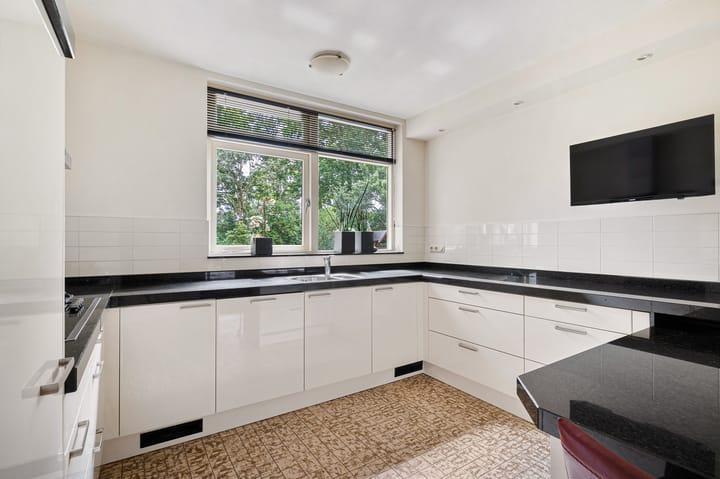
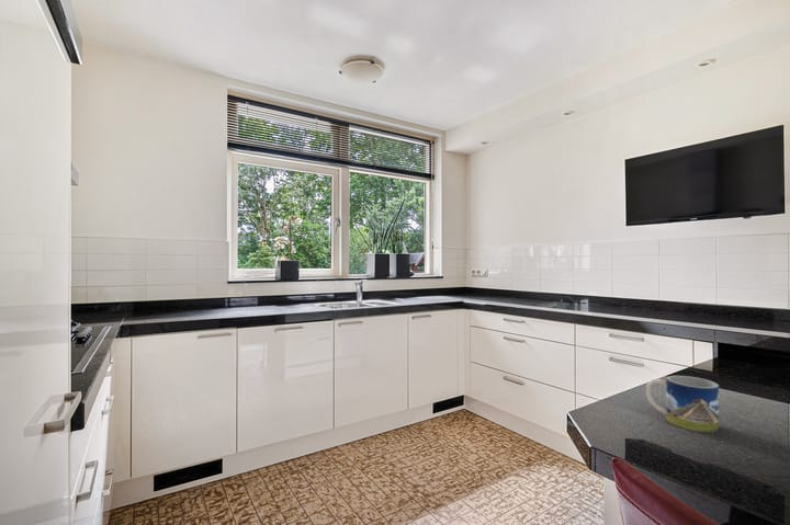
+ mug [645,375,720,433]
